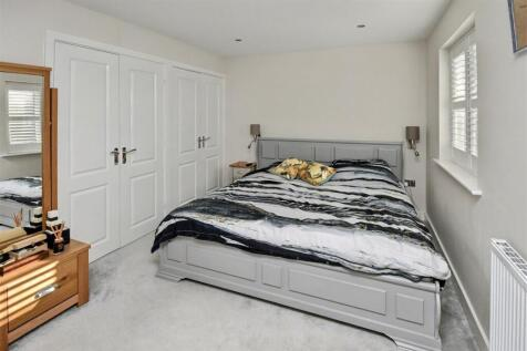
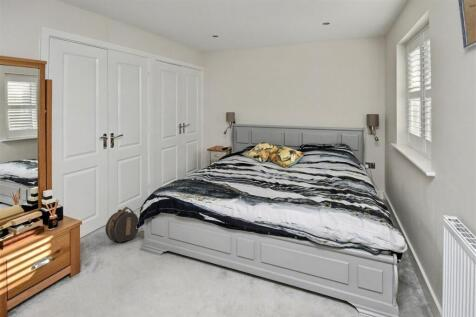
+ hat box [104,206,140,243]
